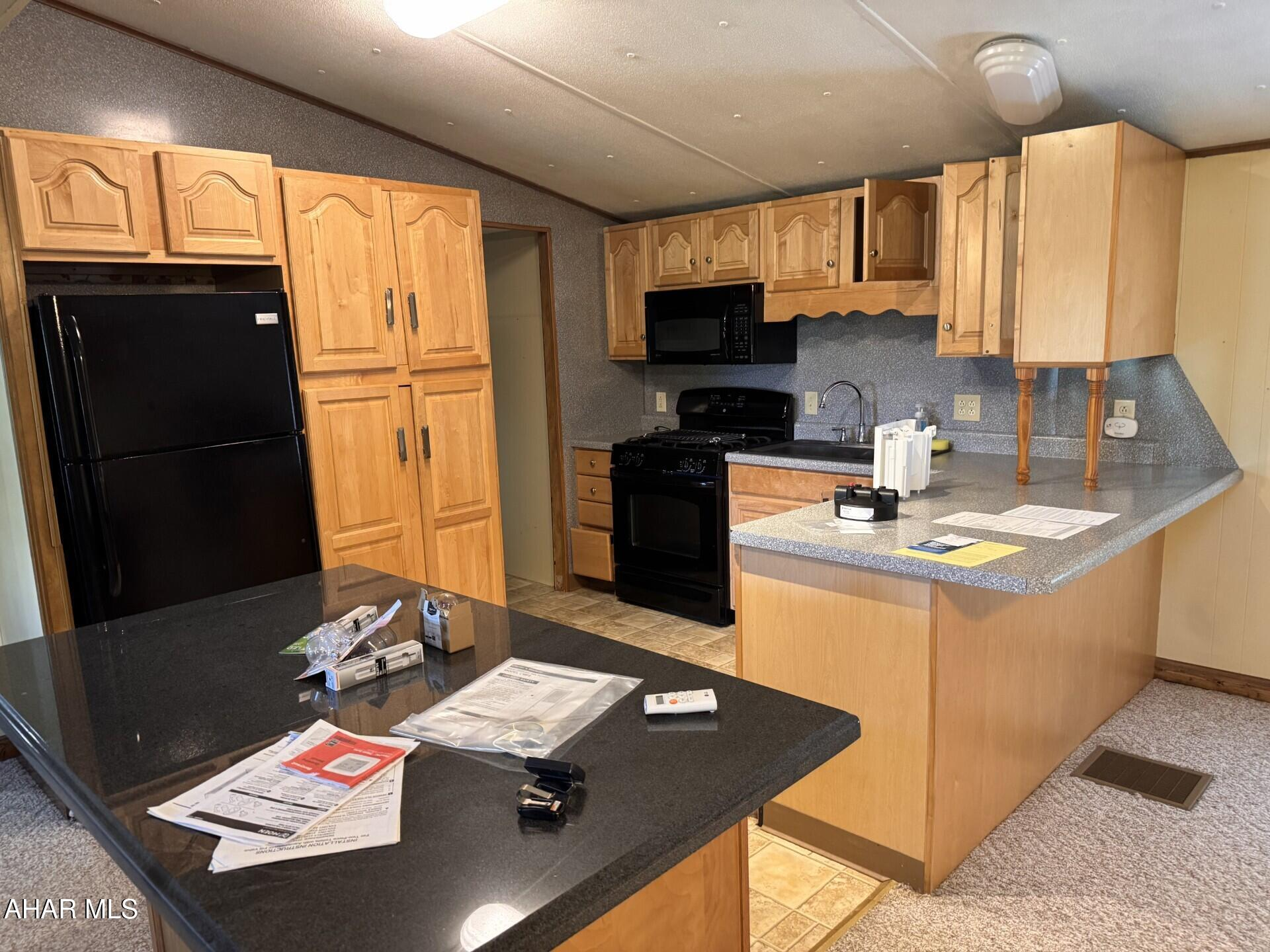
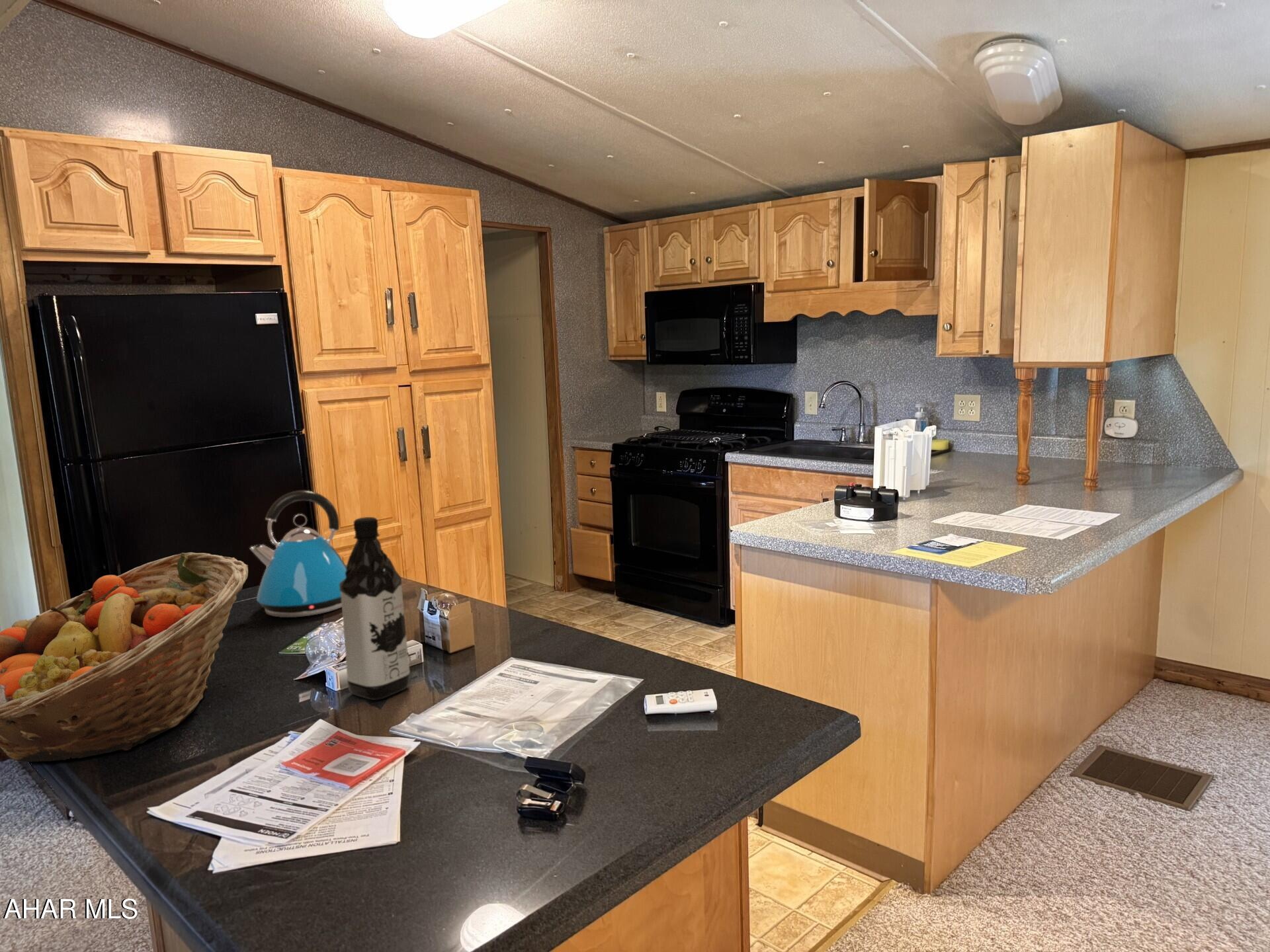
+ water bottle [339,516,411,700]
+ fruit basket [0,551,249,762]
+ kettle [249,490,347,618]
